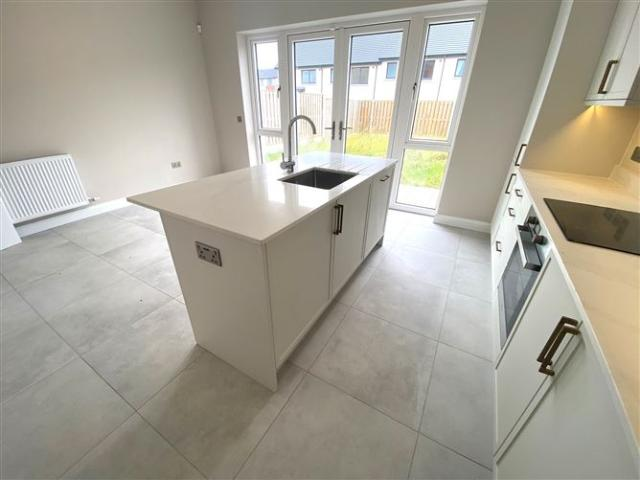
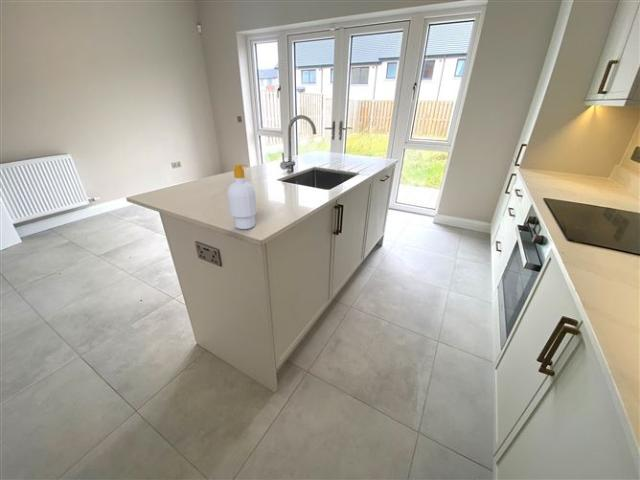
+ soap bottle [226,163,258,230]
